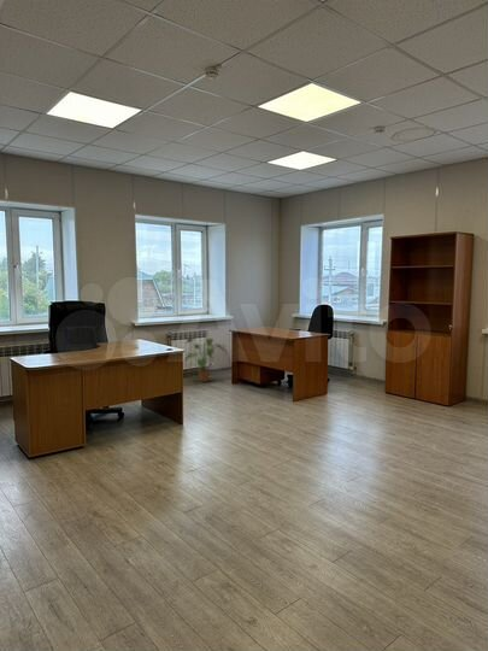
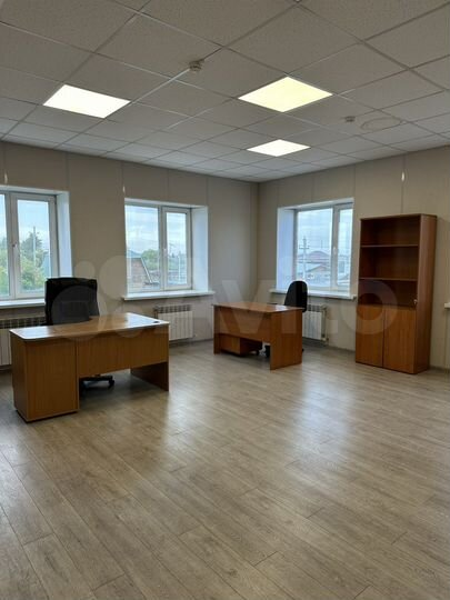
- house plant [184,335,228,383]
